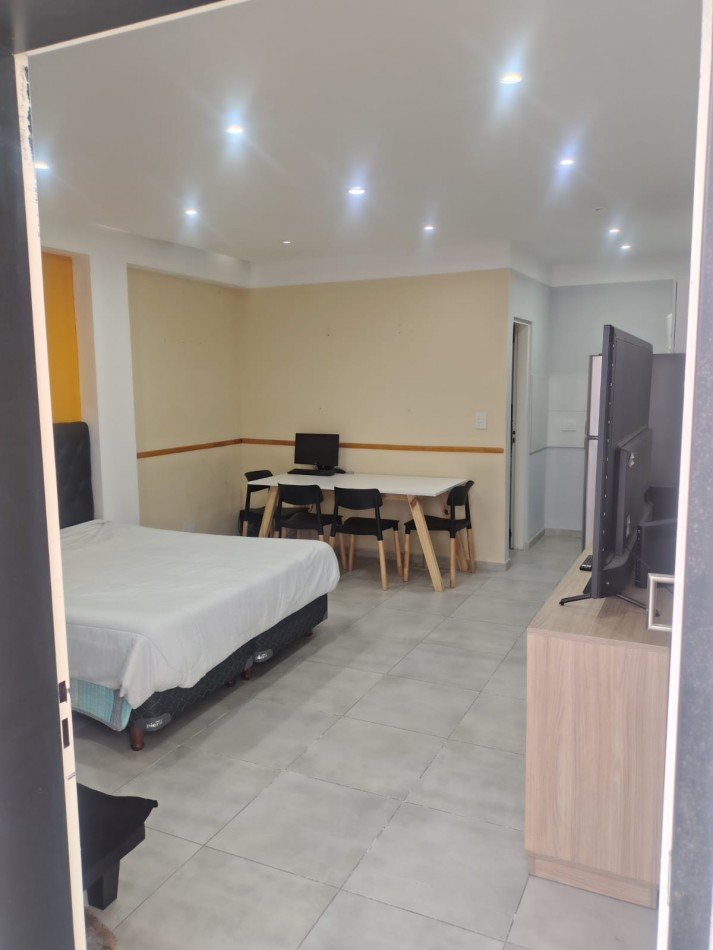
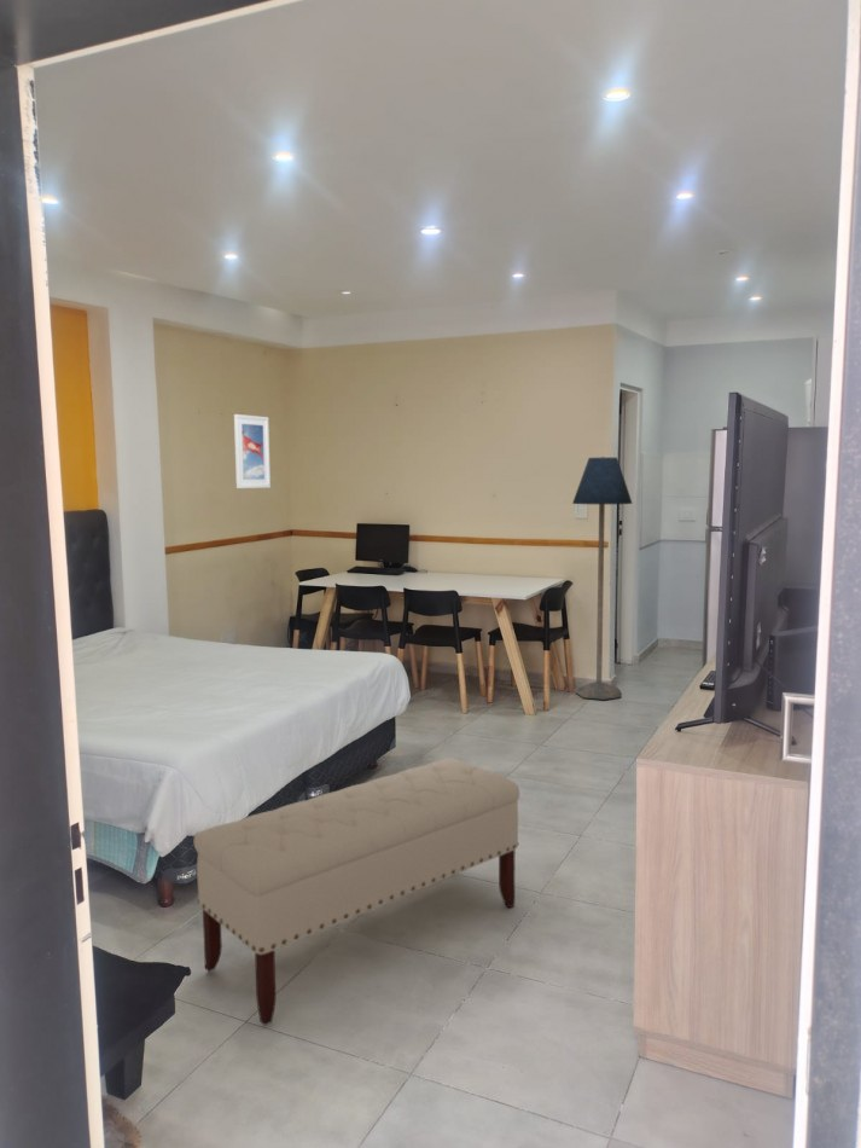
+ bench [192,756,520,1026]
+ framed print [233,413,272,489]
+ floor lamp [571,456,634,701]
